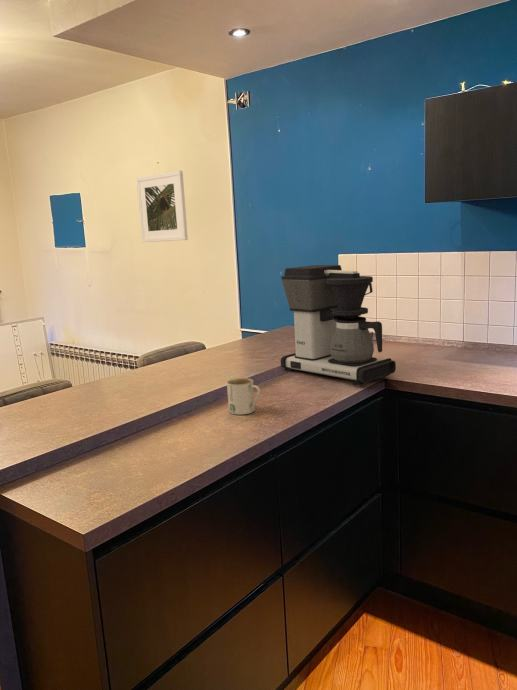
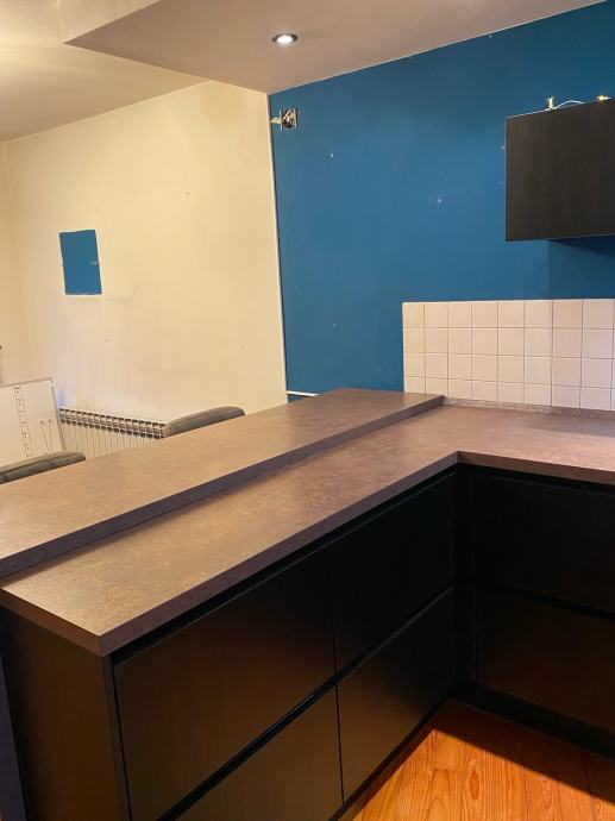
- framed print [135,170,189,243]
- coffee maker [280,264,397,386]
- mug [226,377,262,416]
